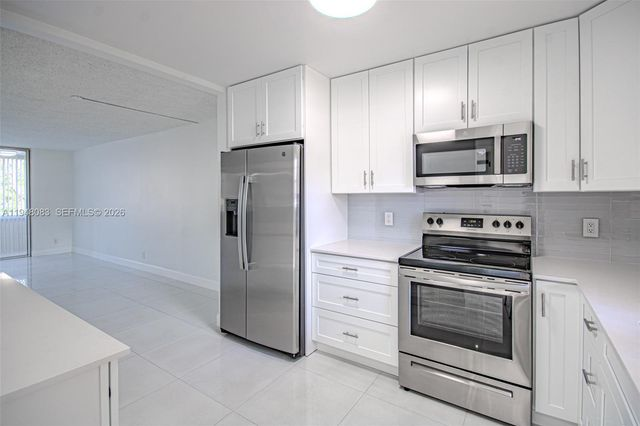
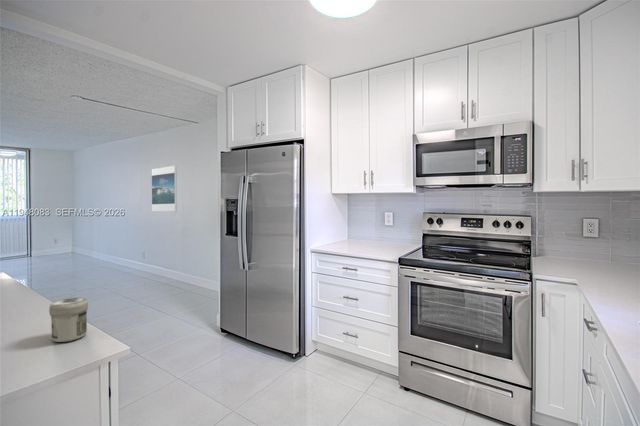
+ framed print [151,165,178,212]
+ jar [48,297,89,343]
